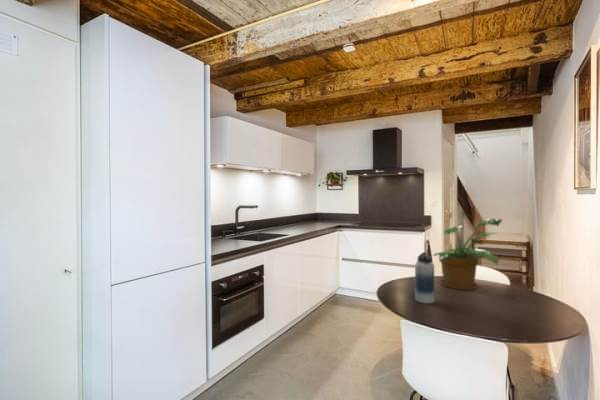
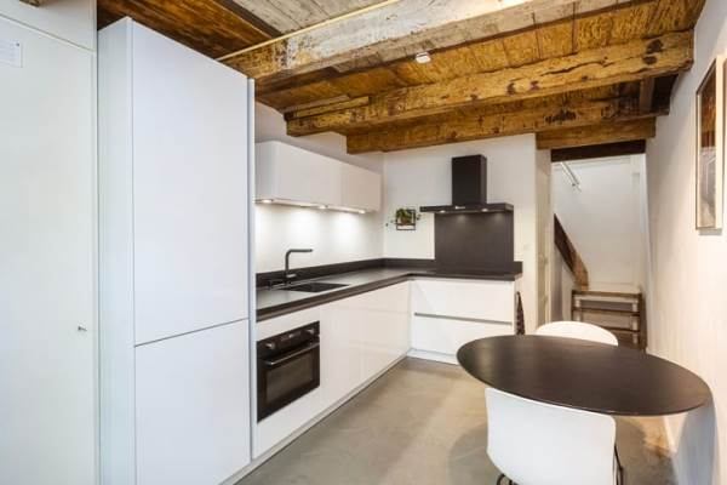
- water bottle [414,251,435,305]
- potted plant [432,218,504,291]
